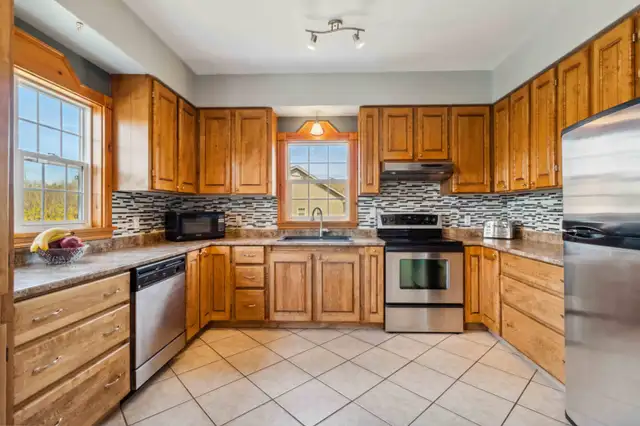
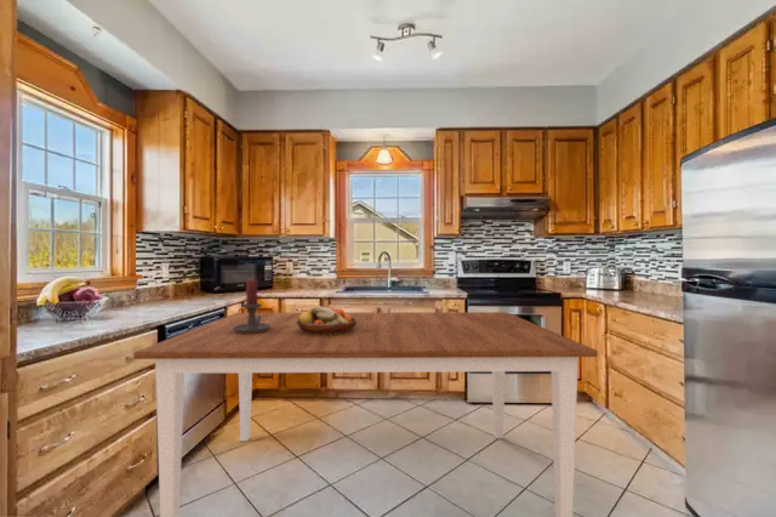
+ dining table [132,311,599,517]
+ candle holder [232,278,272,334]
+ fruit bowl [297,305,356,335]
